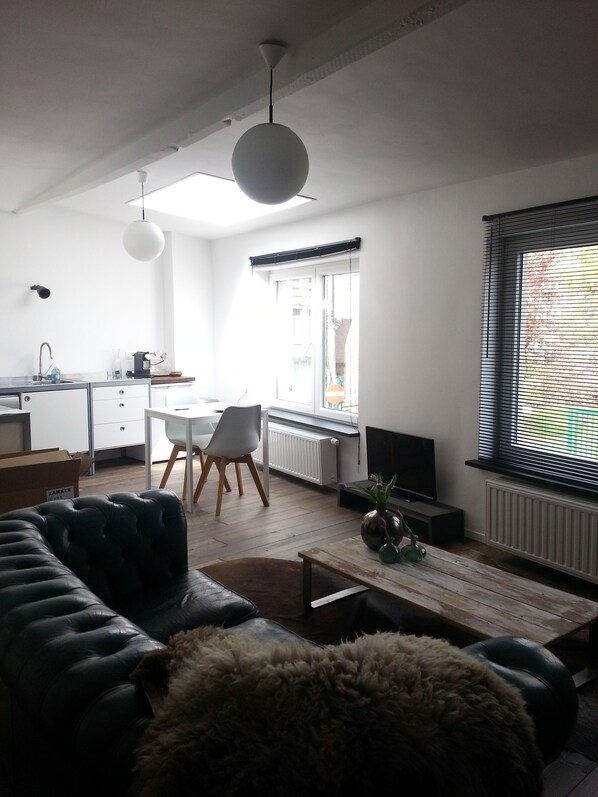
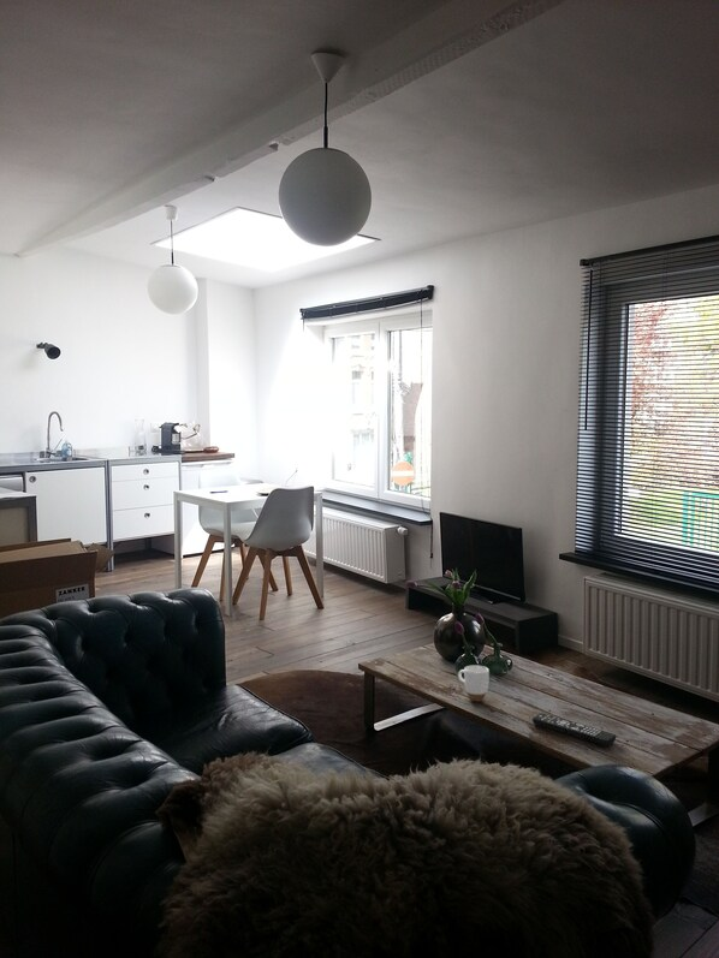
+ remote control [531,712,617,748]
+ mug [457,665,491,702]
